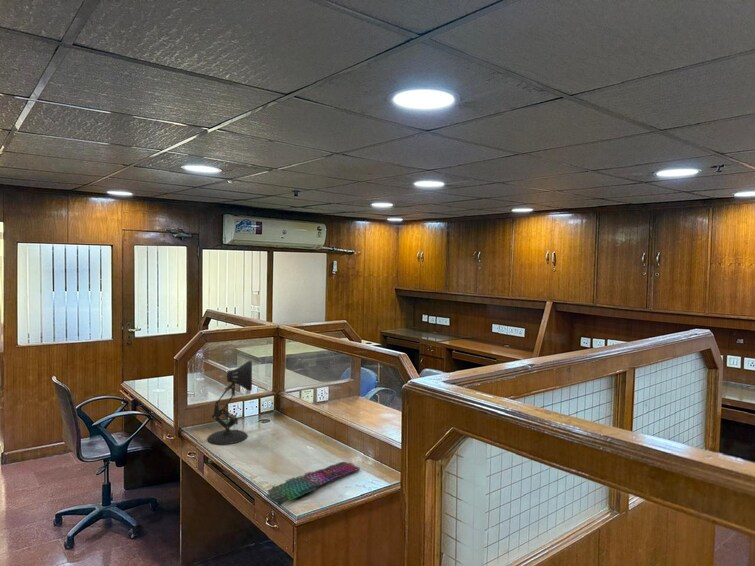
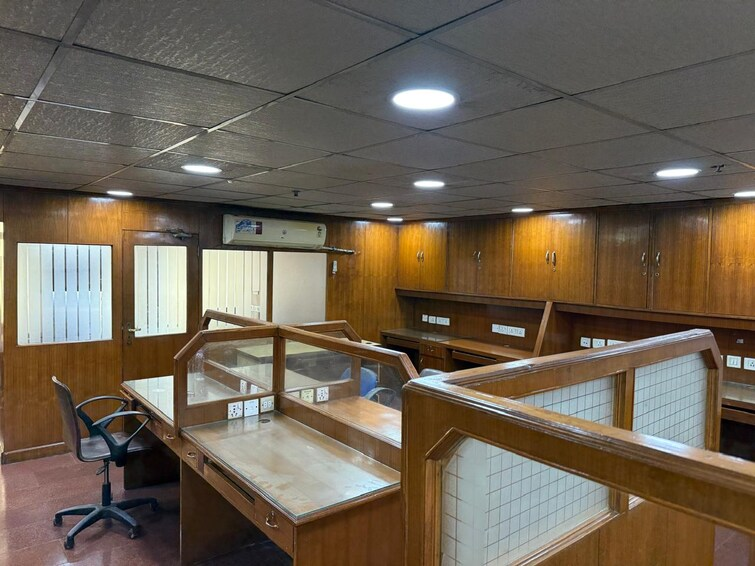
- keyboard [265,461,361,507]
- desk lamp [206,360,253,445]
